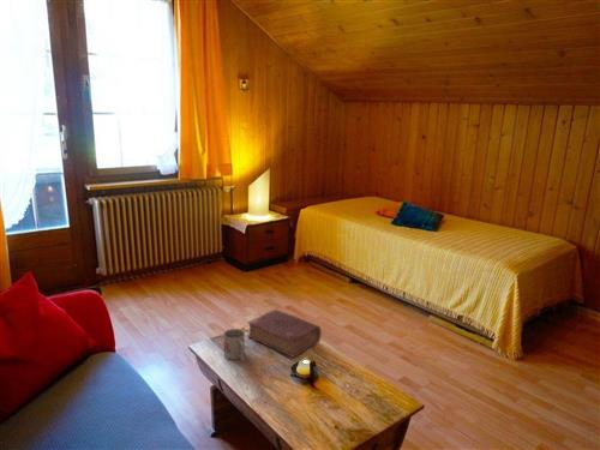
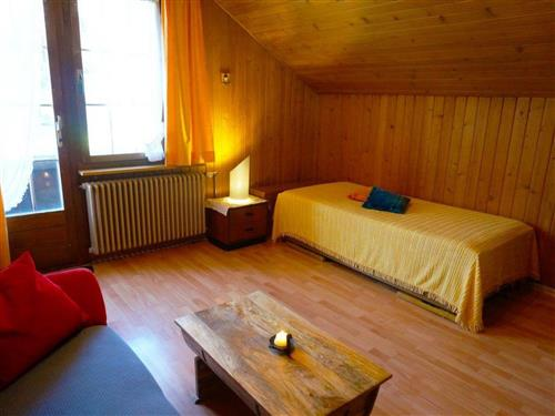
- book [246,308,323,359]
- mug [223,328,246,362]
